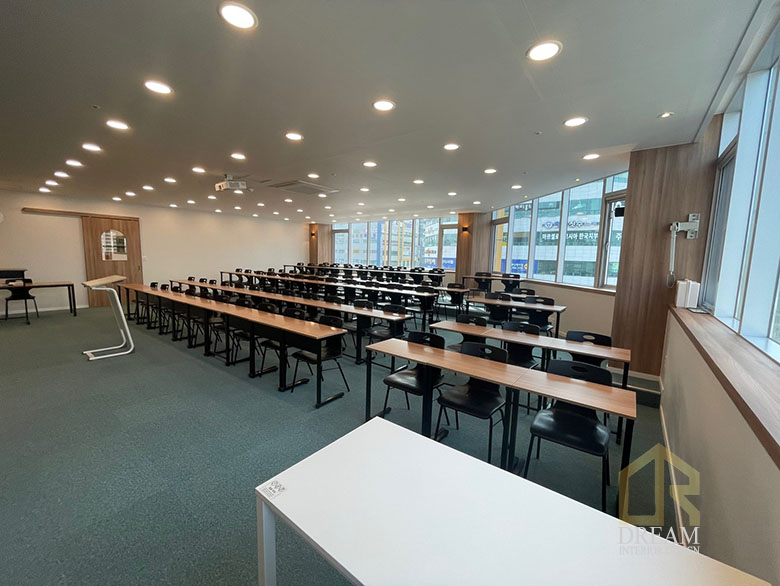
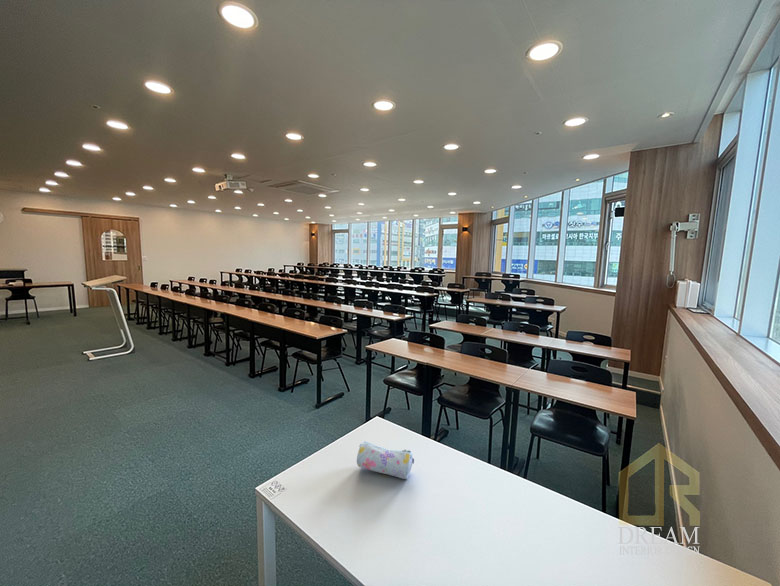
+ pencil case [356,440,415,480]
